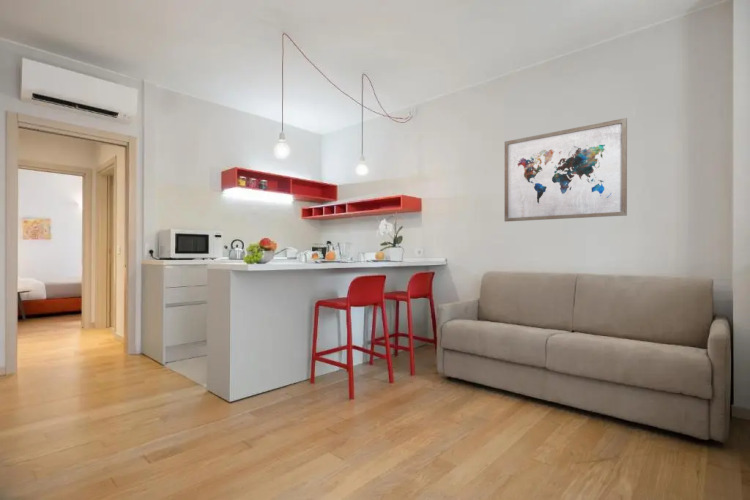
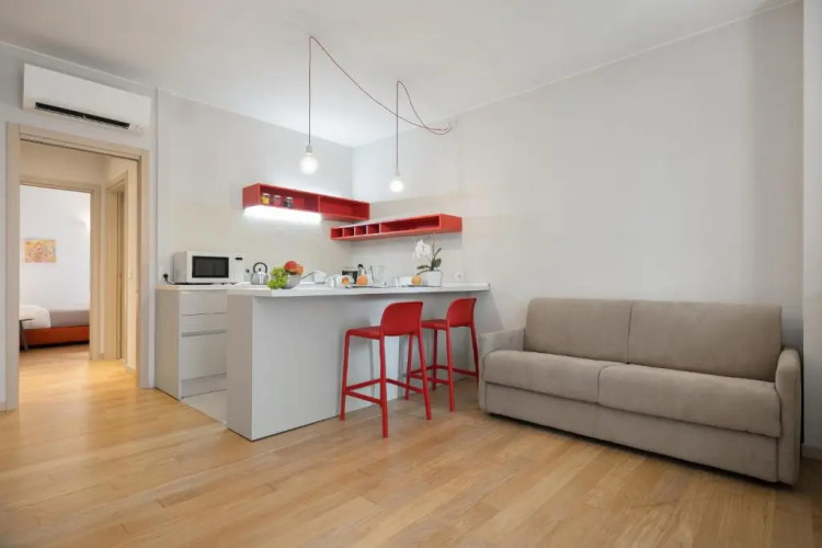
- wall art [504,117,628,223]
